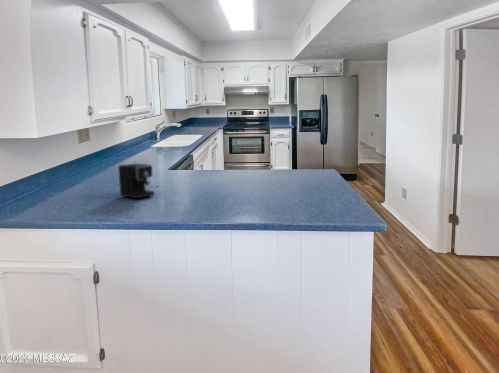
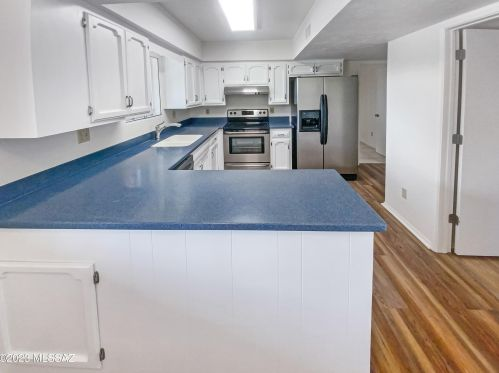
- coffee maker [117,163,160,199]
